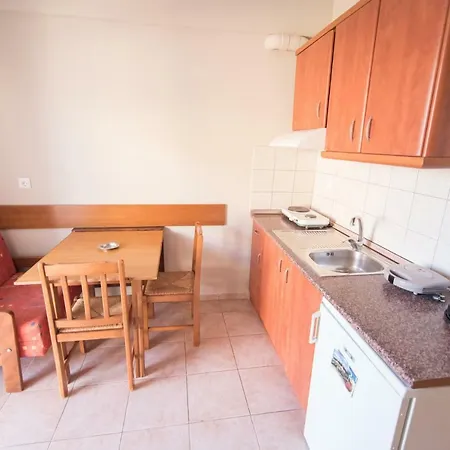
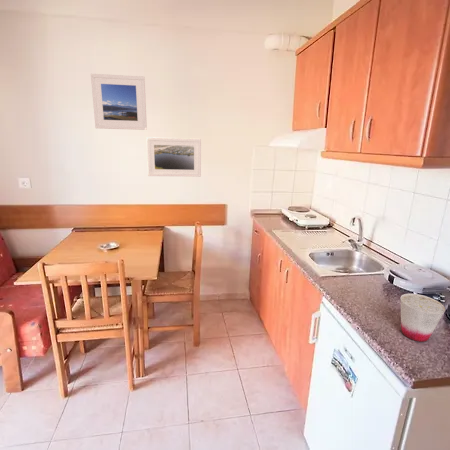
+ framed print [145,136,202,178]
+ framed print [90,73,148,131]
+ cup [400,293,446,343]
